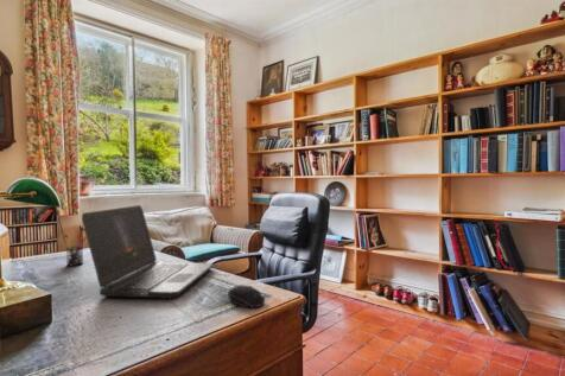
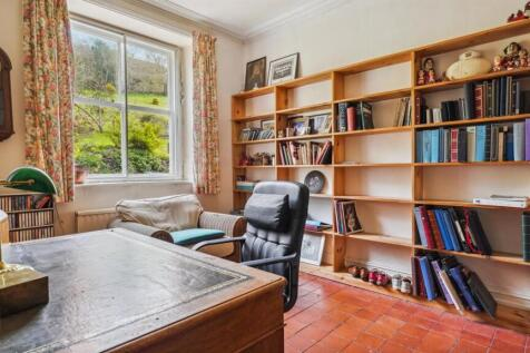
- laptop computer [81,204,215,299]
- pen holder [64,234,87,267]
- computer mouse [227,285,266,308]
